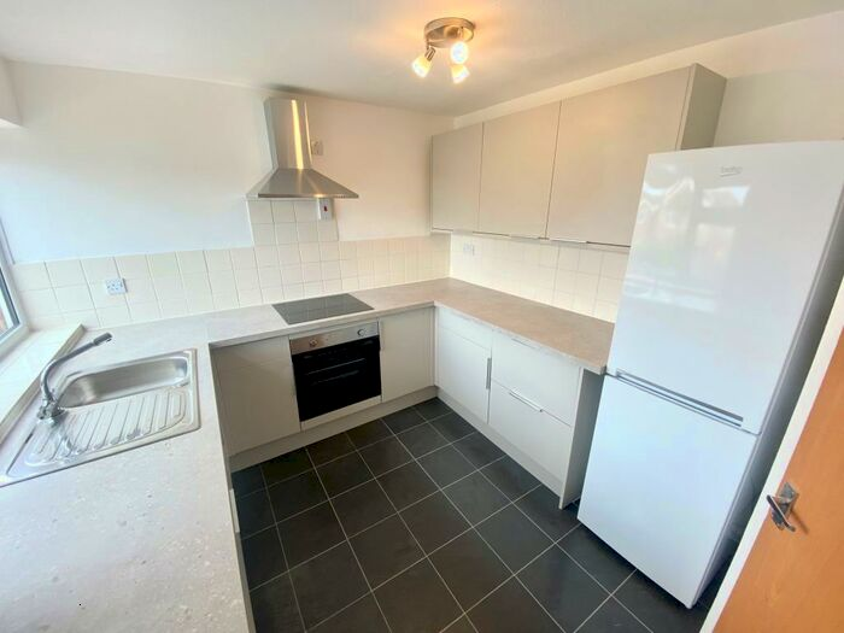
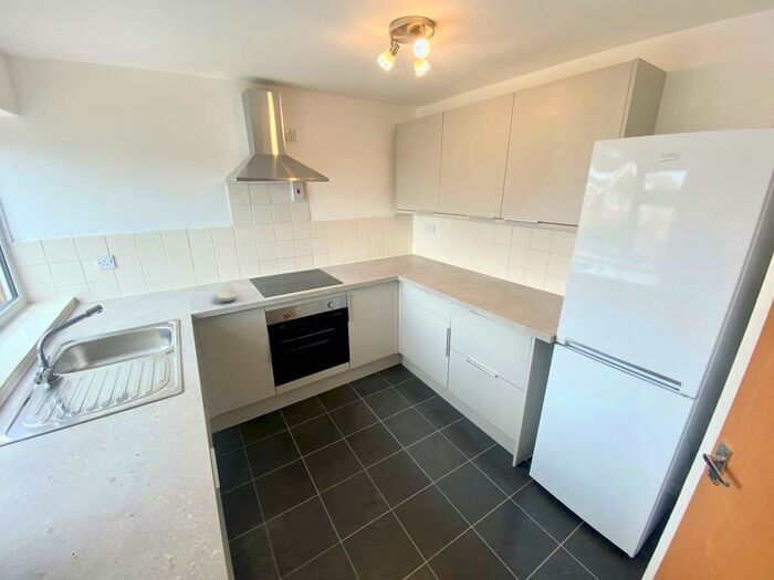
+ spoon rest [216,283,239,303]
